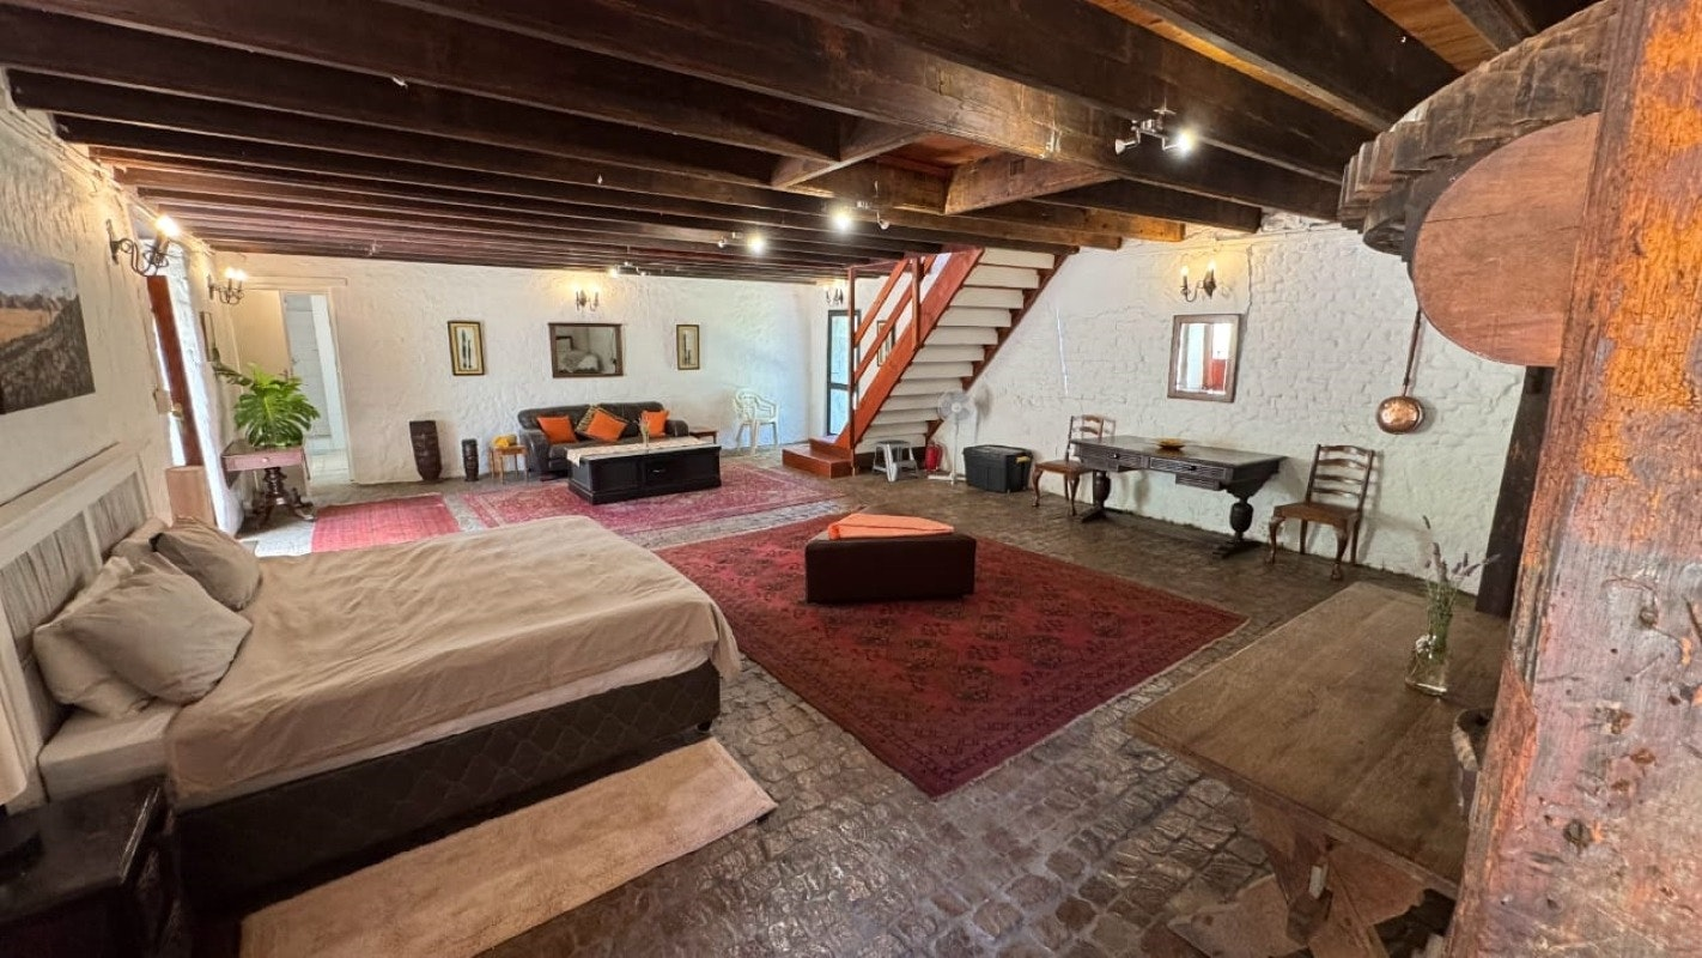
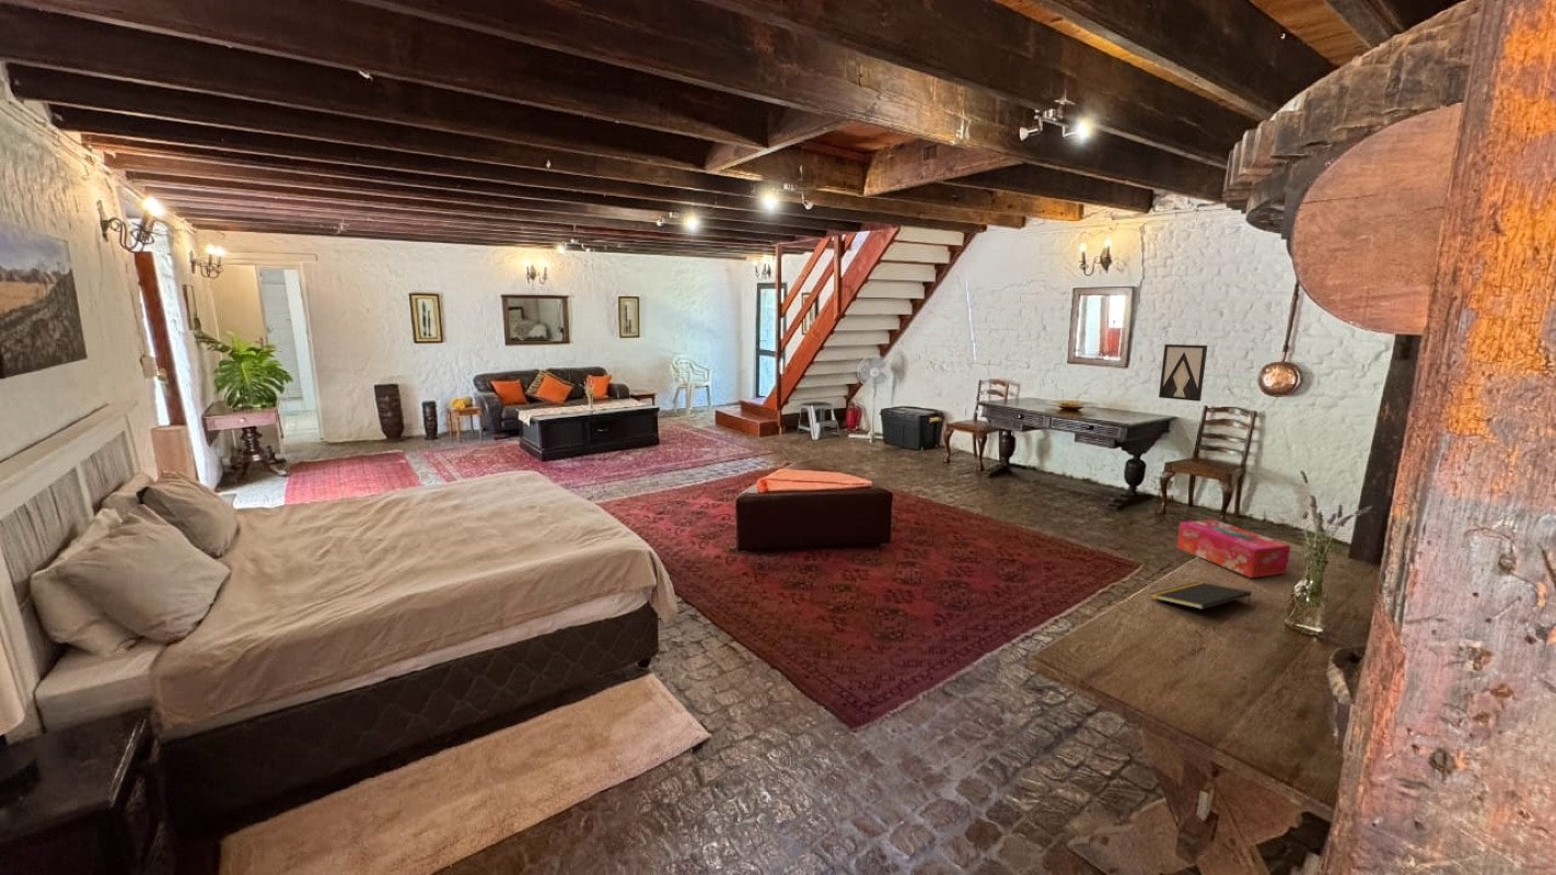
+ wall art [1158,343,1208,402]
+ tissue box [1175,518,1292,579]
+ notepad [1149,581,1253,610]
